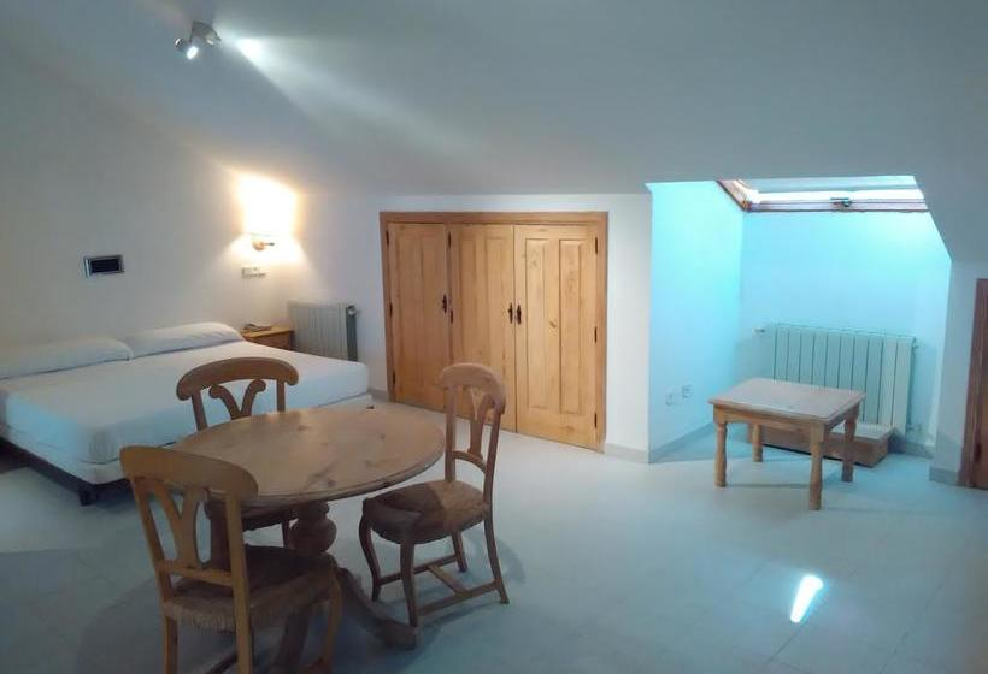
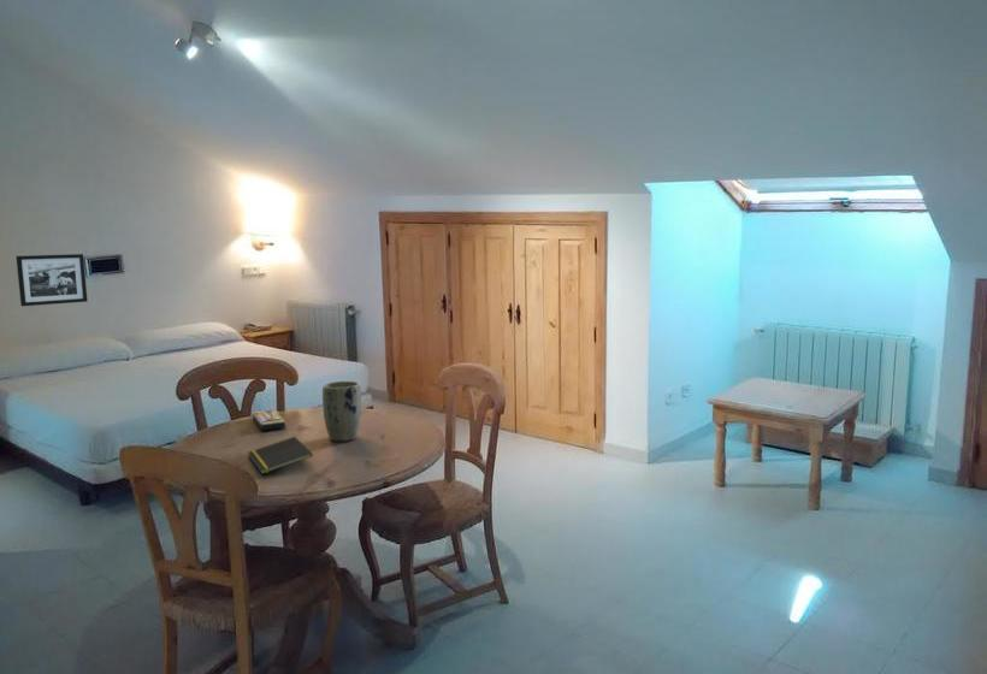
+ plant pot [321,380,362,443]
+ notepad [247,436,314,475]
+ picture frame [14,253,89,307]
+ remote control [252,409,286,431]
